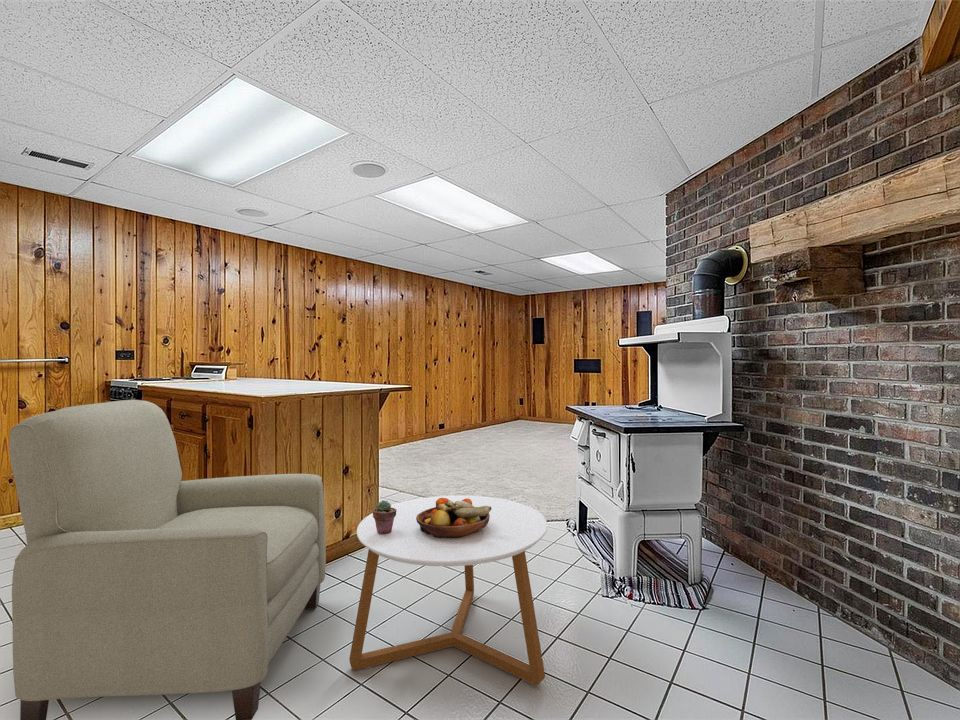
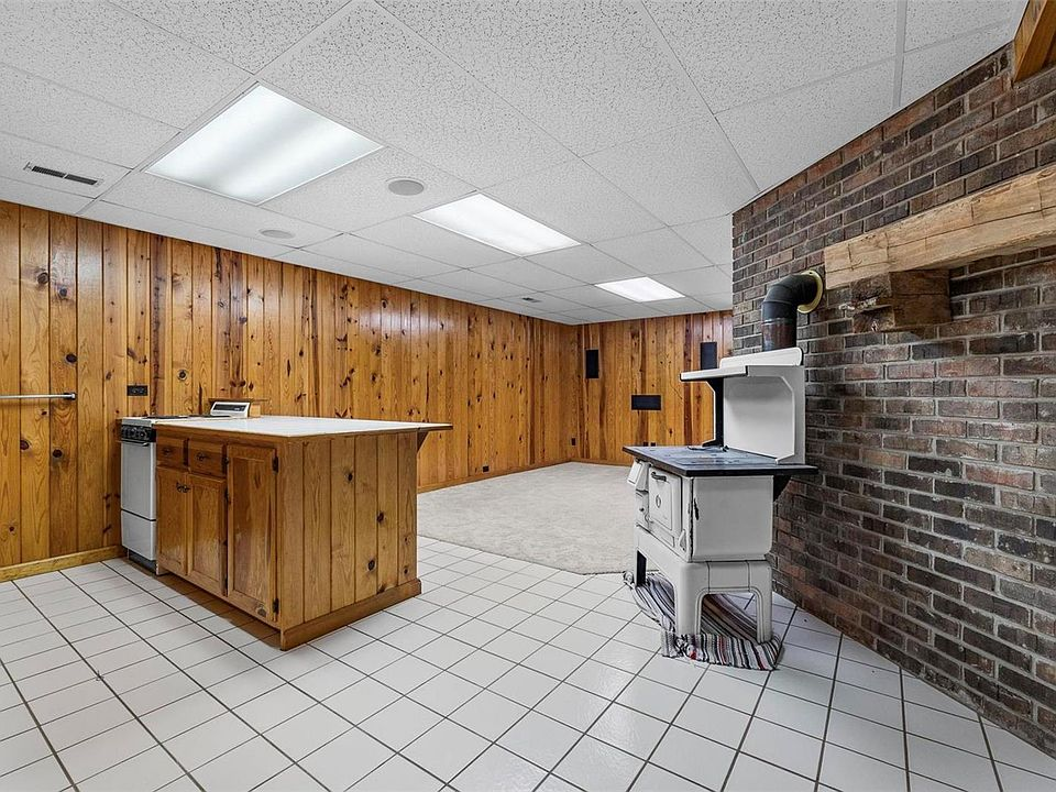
- coffee table [348,494,548,686]
- fruit bowl [416,498,492,538]
- potted succulent [372,500,397,535]
- chair [8,399,327,720]
